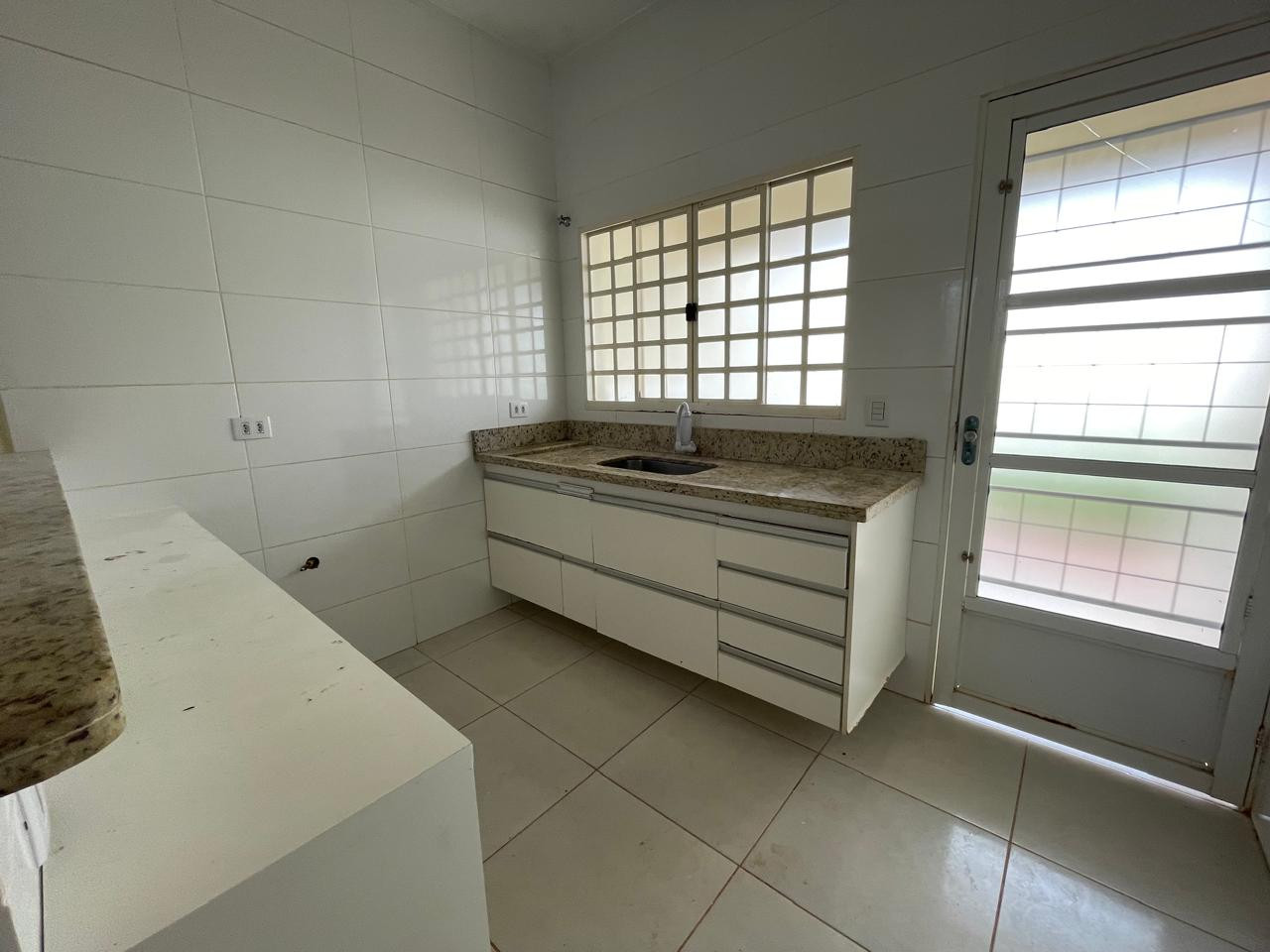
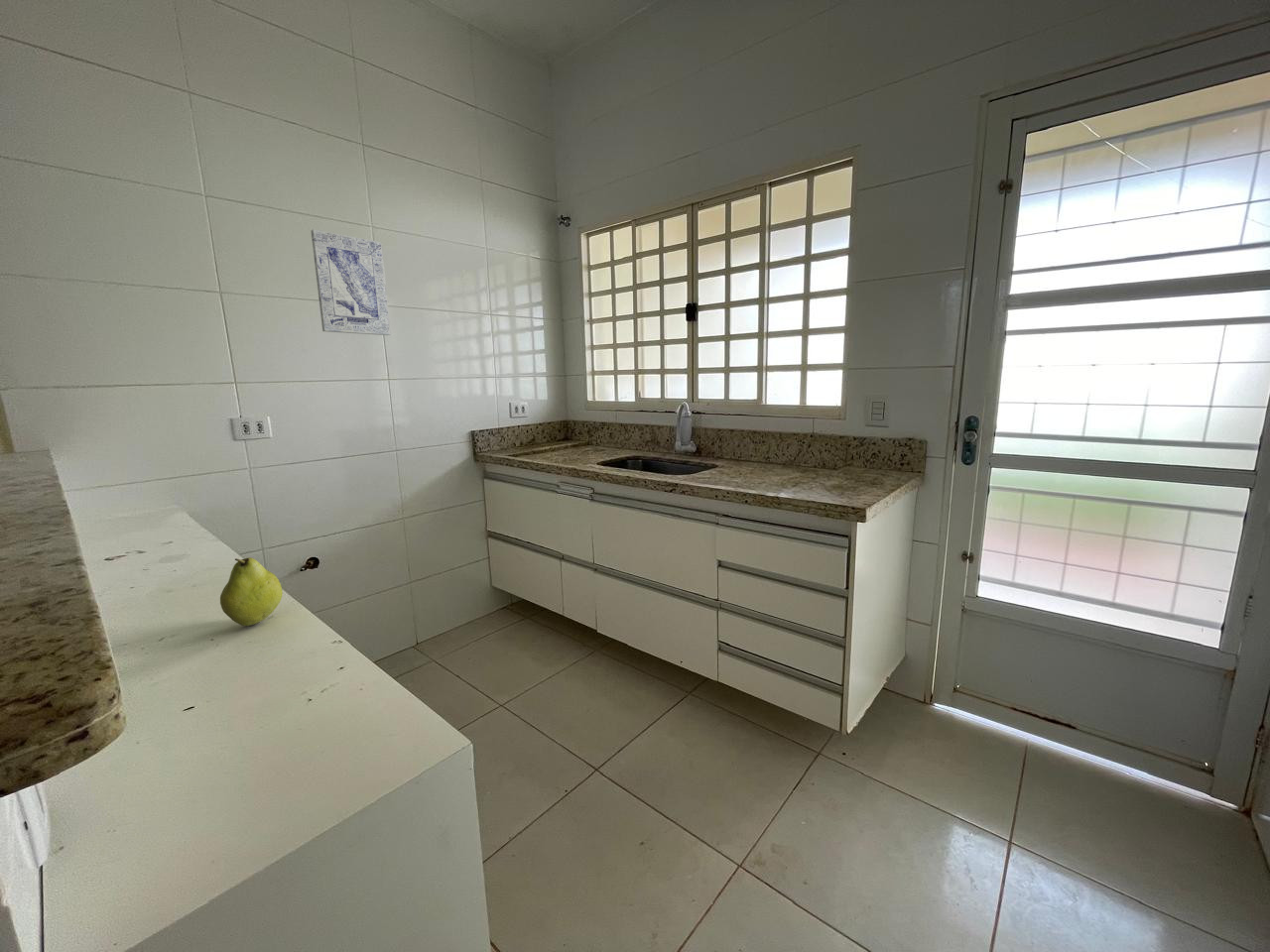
+ fruit [219,556,283,627]
+ wall art [311,228,391,336]
